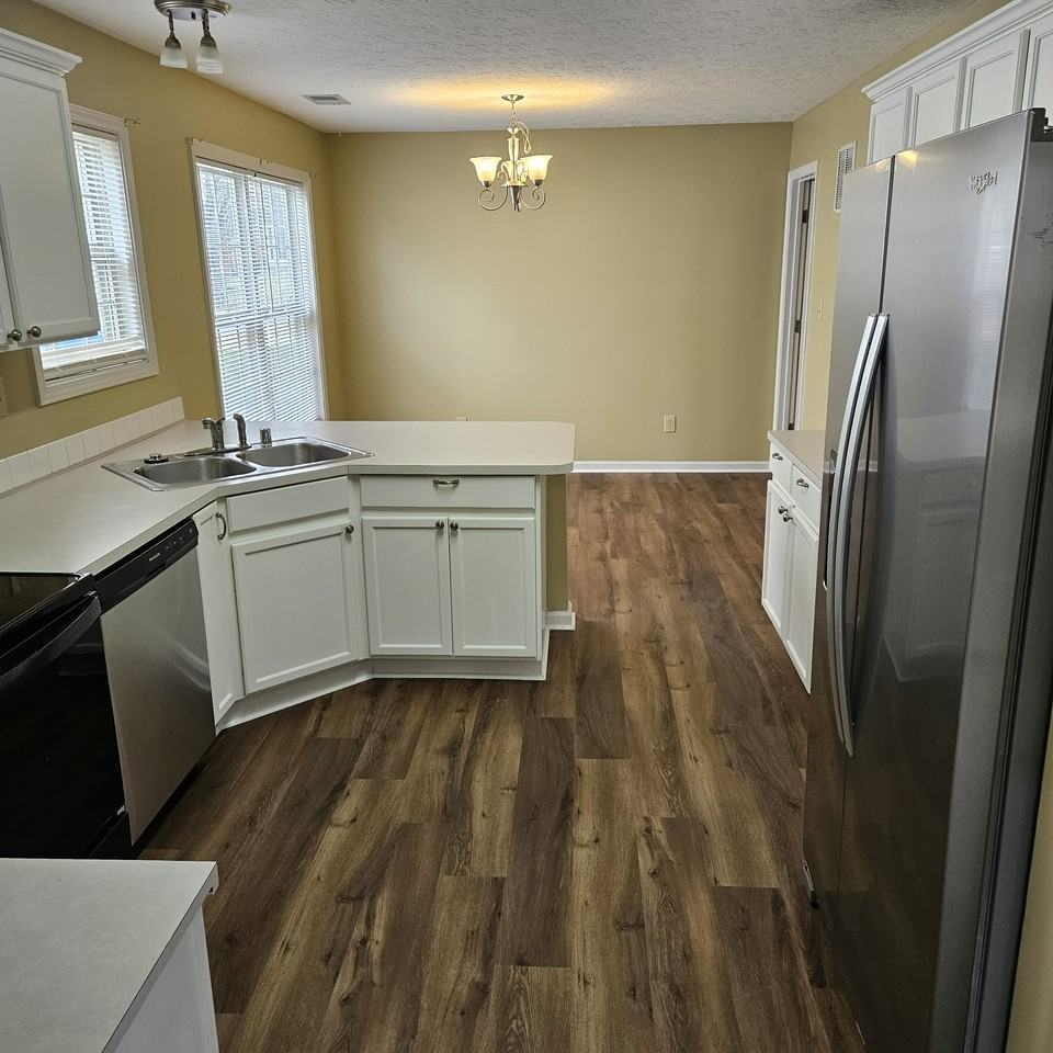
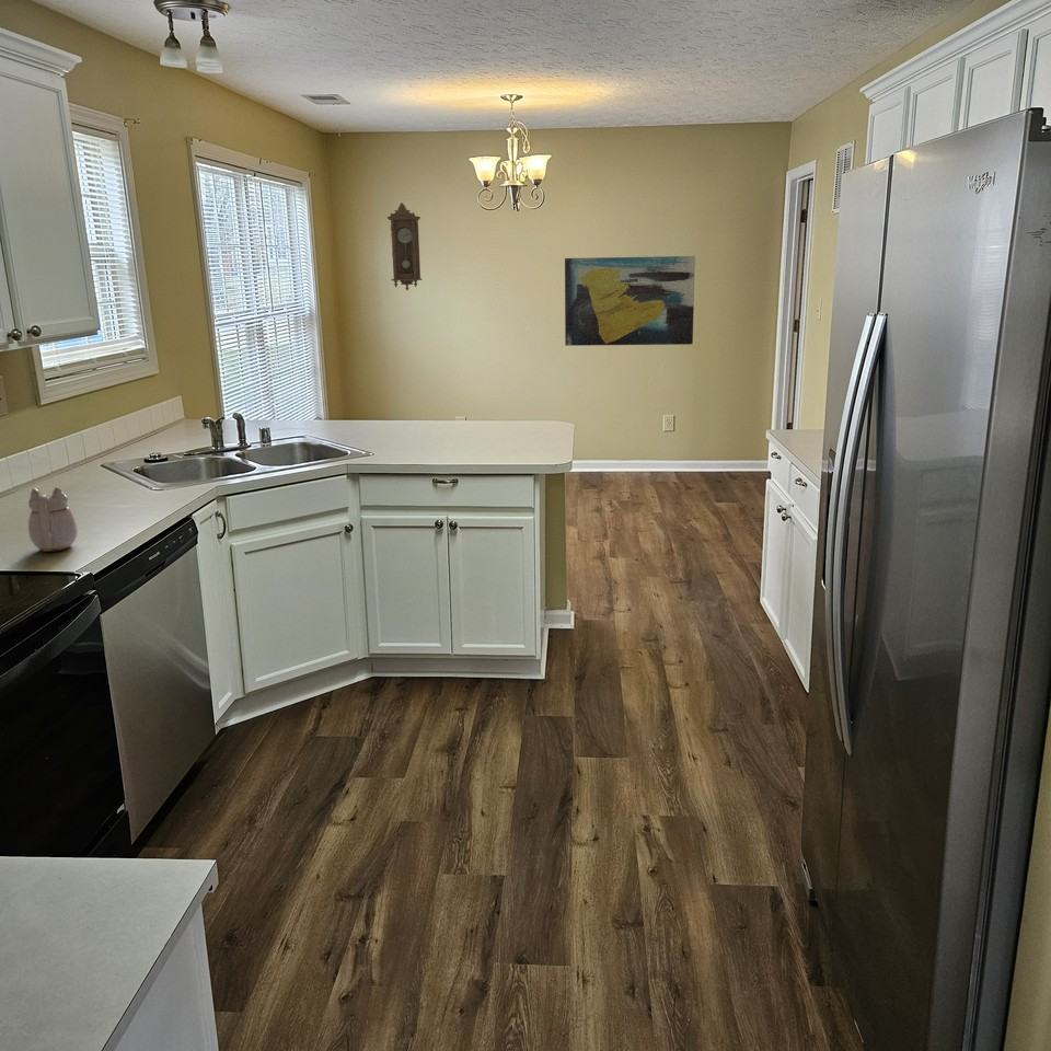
+ teapot [27,486,79,553]
+ pendulum clock [386,201,424,291]
+ wall art [564,255,696,347]
